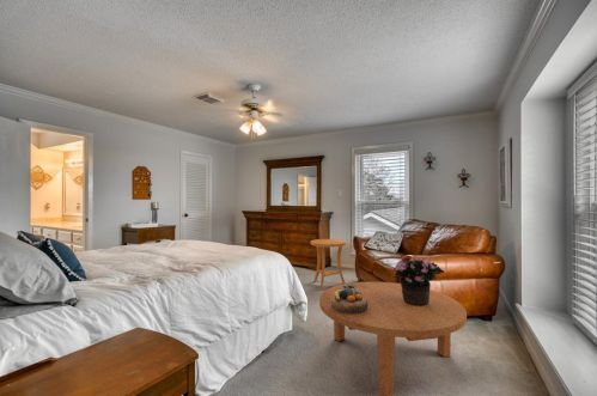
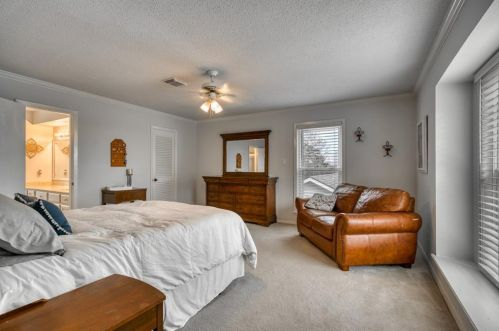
- side table [310,238,348,292]
- potted flower [392,256,445,306]
- decorative bowl [331,285,367,313]
- coffee table [318,281,468,396]
